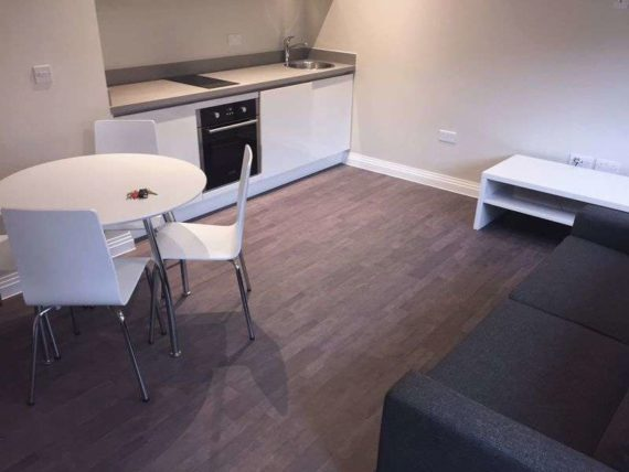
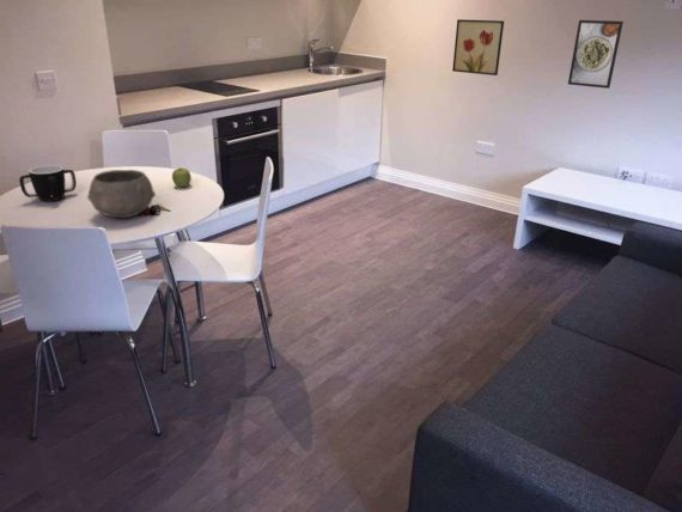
+ bowl [86,169,157,219]
+ wall art [451,18,505,77]
+ fruit [171,167,193,189]
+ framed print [567,19,625,90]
+ mug [18,164,78,202]
